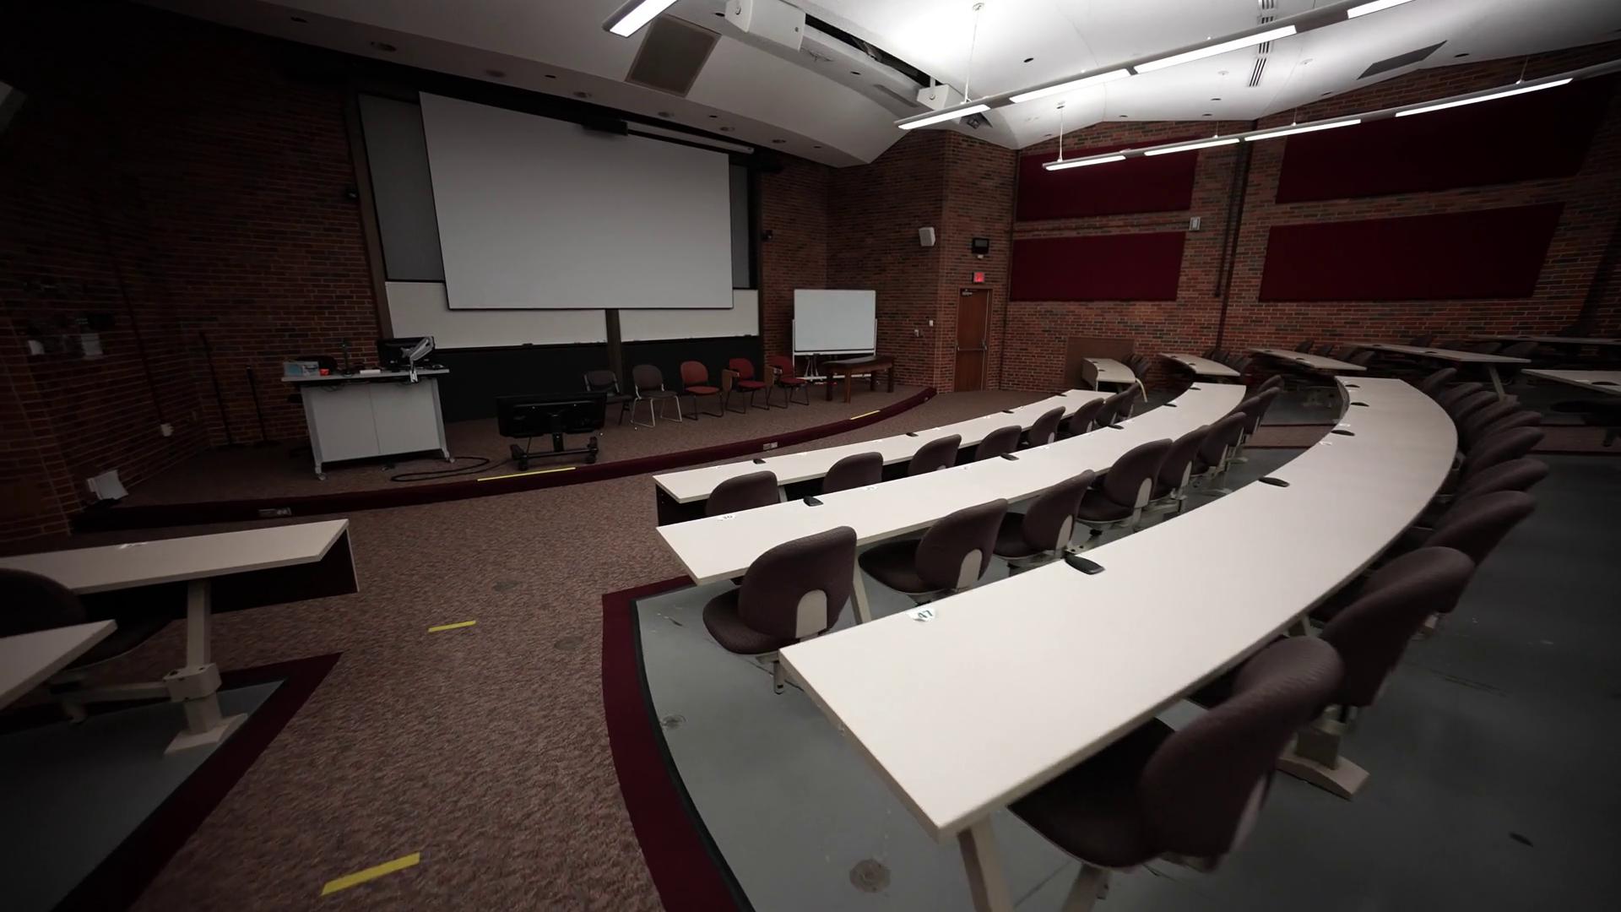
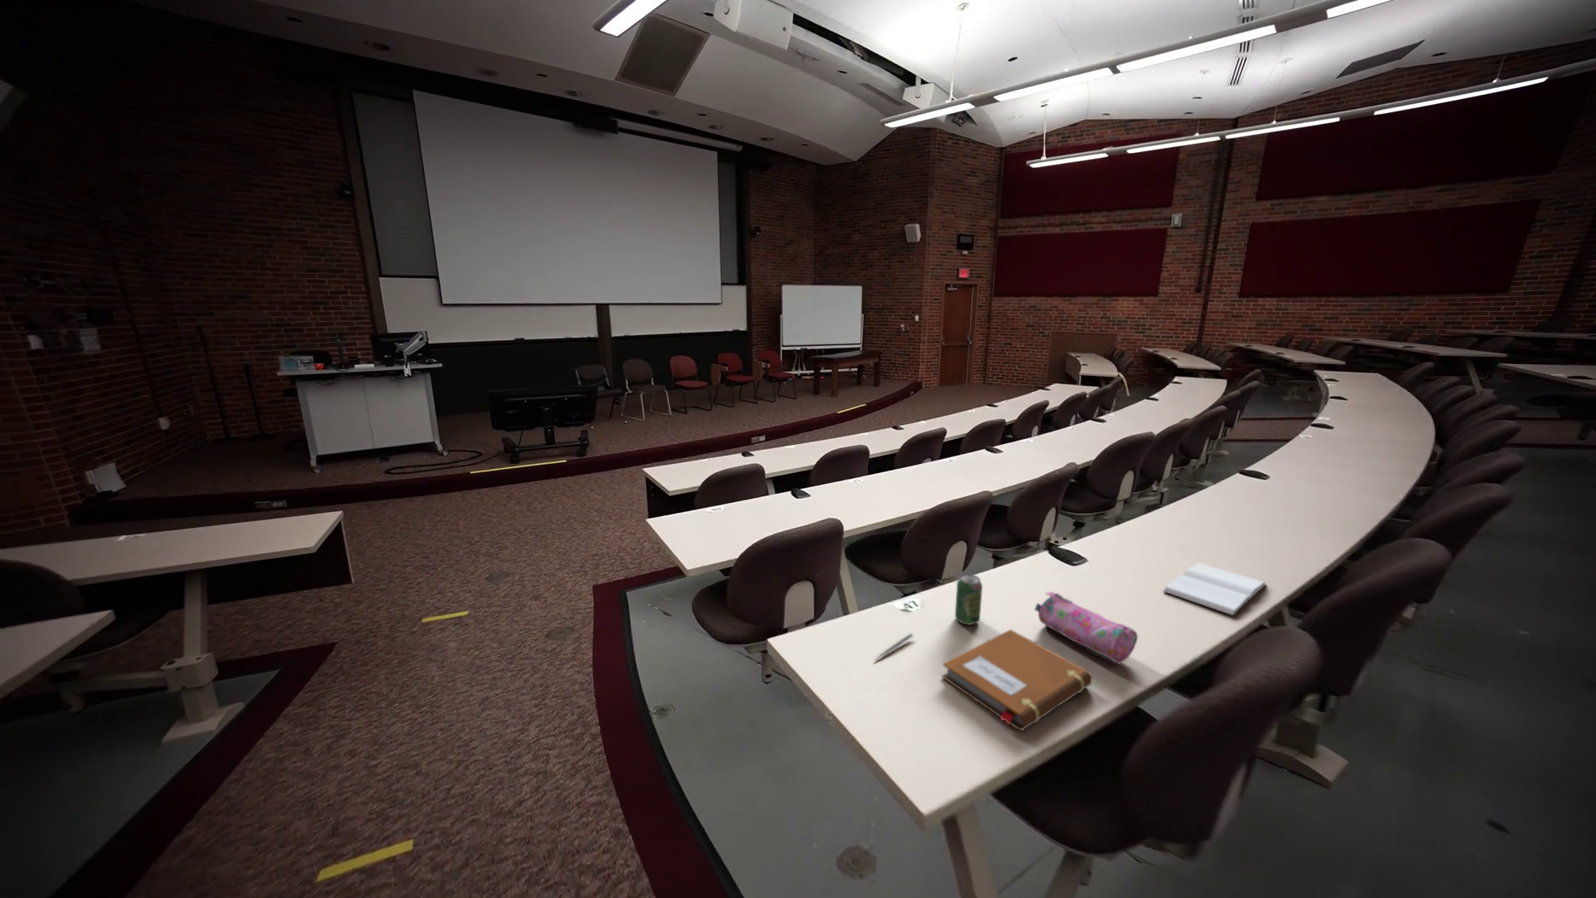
+ beverage can [955,573,983,626]
+ book [1162,562,1267,616]
+ pencil case [1034,590,1139,666]
+ notebook [941,628,1093,731]
+ pen [873,633,913,662]
